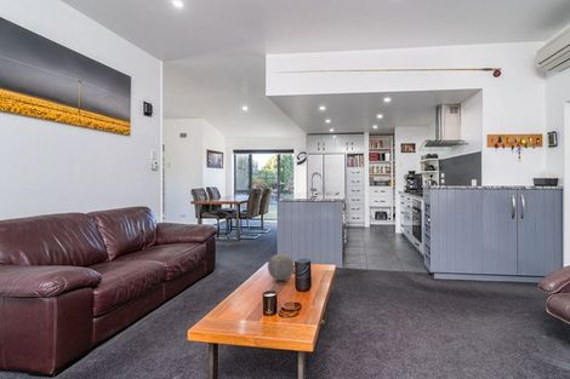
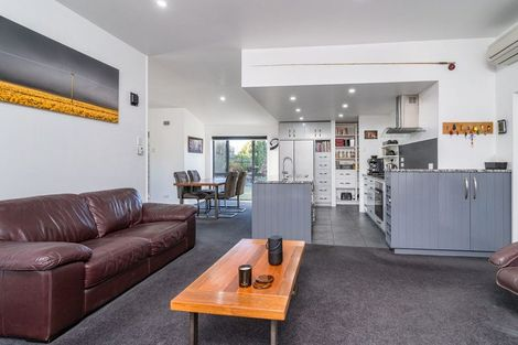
- decorative orb [267,253,295,282]
